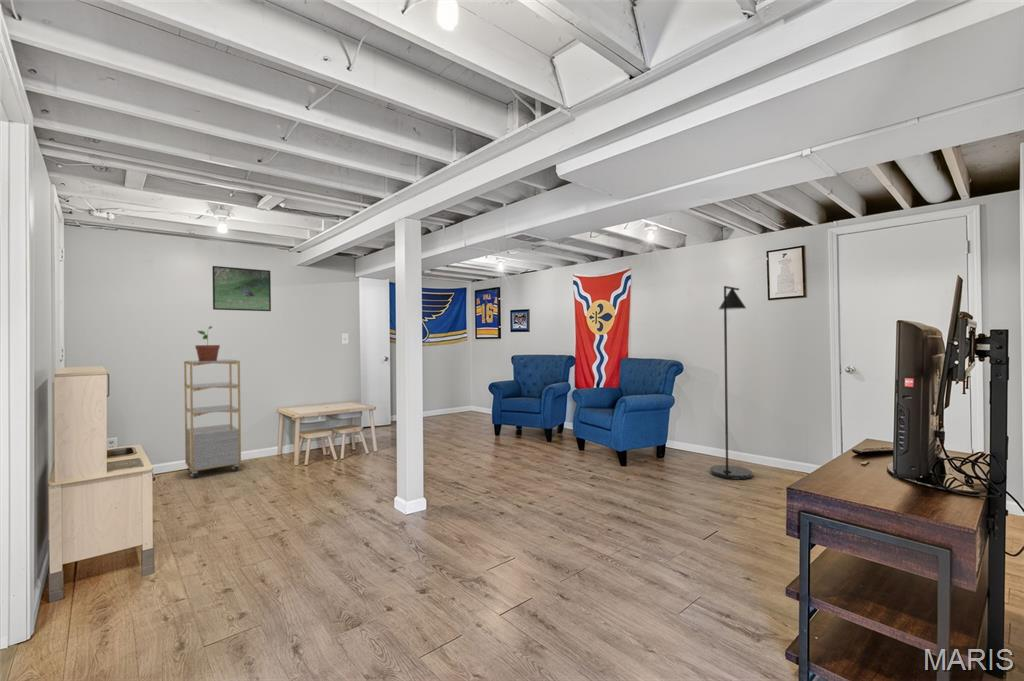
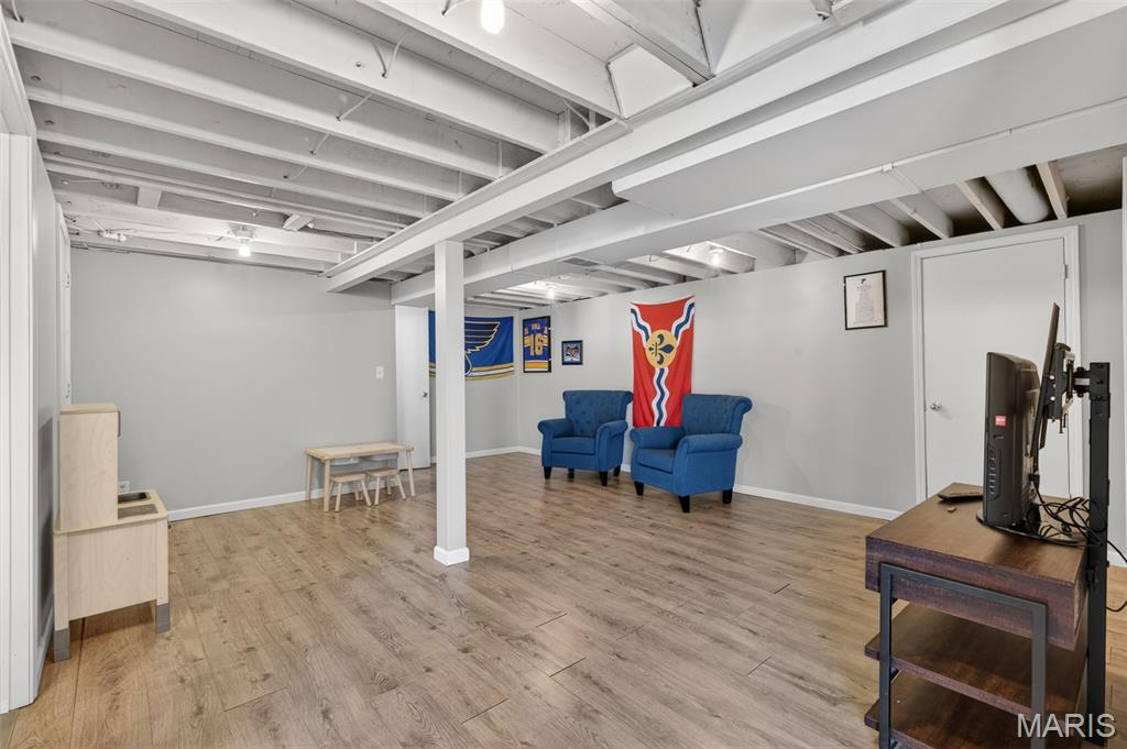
- potted plant [194,325,221,361]
- shelving unit [183,358,242,479]
- floor lamp [709,285,753,480]
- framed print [211,265,272,312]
